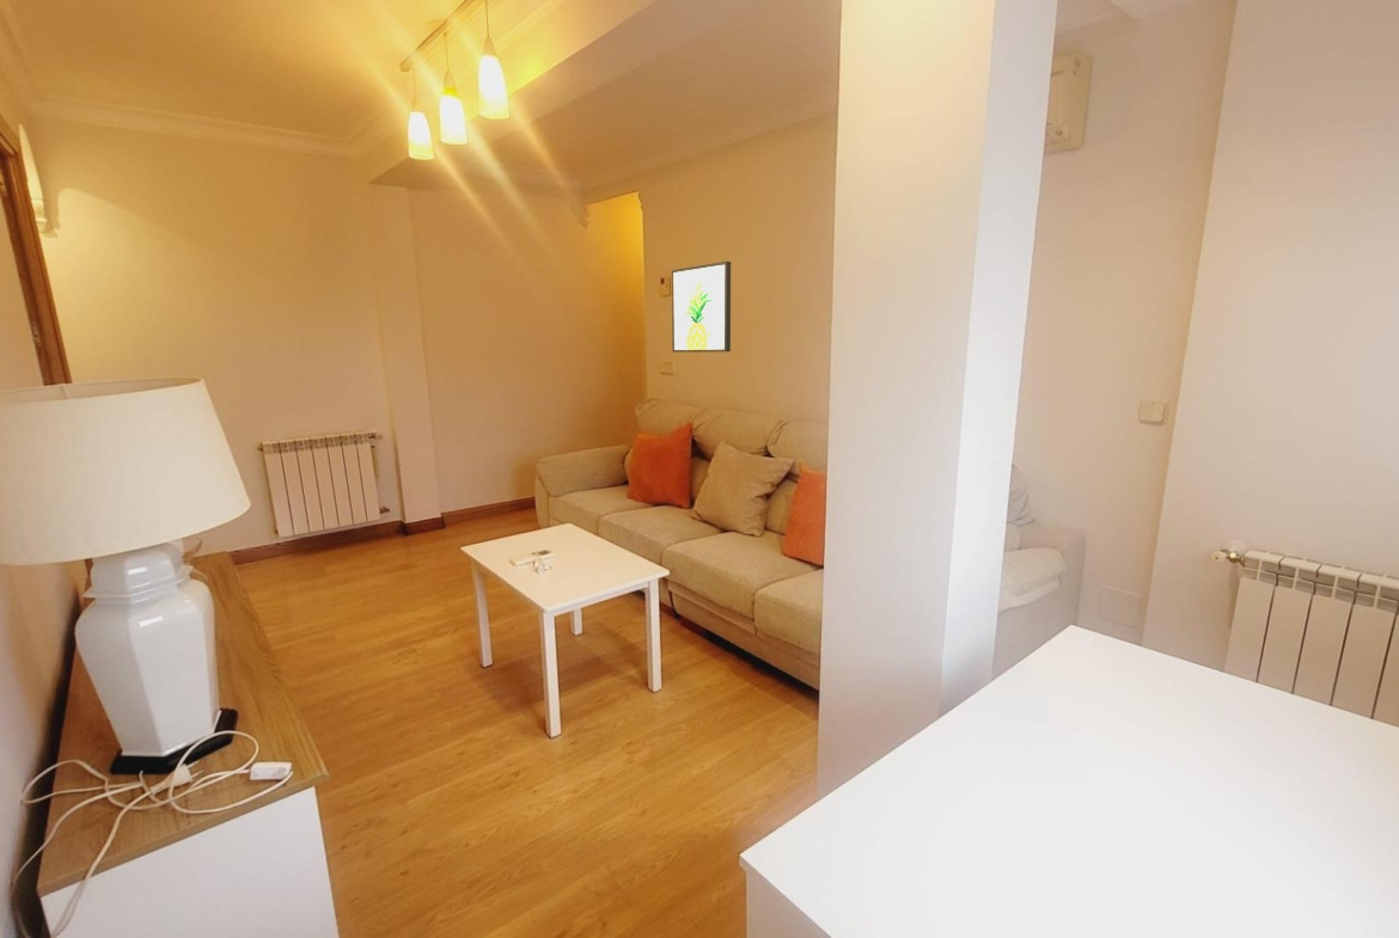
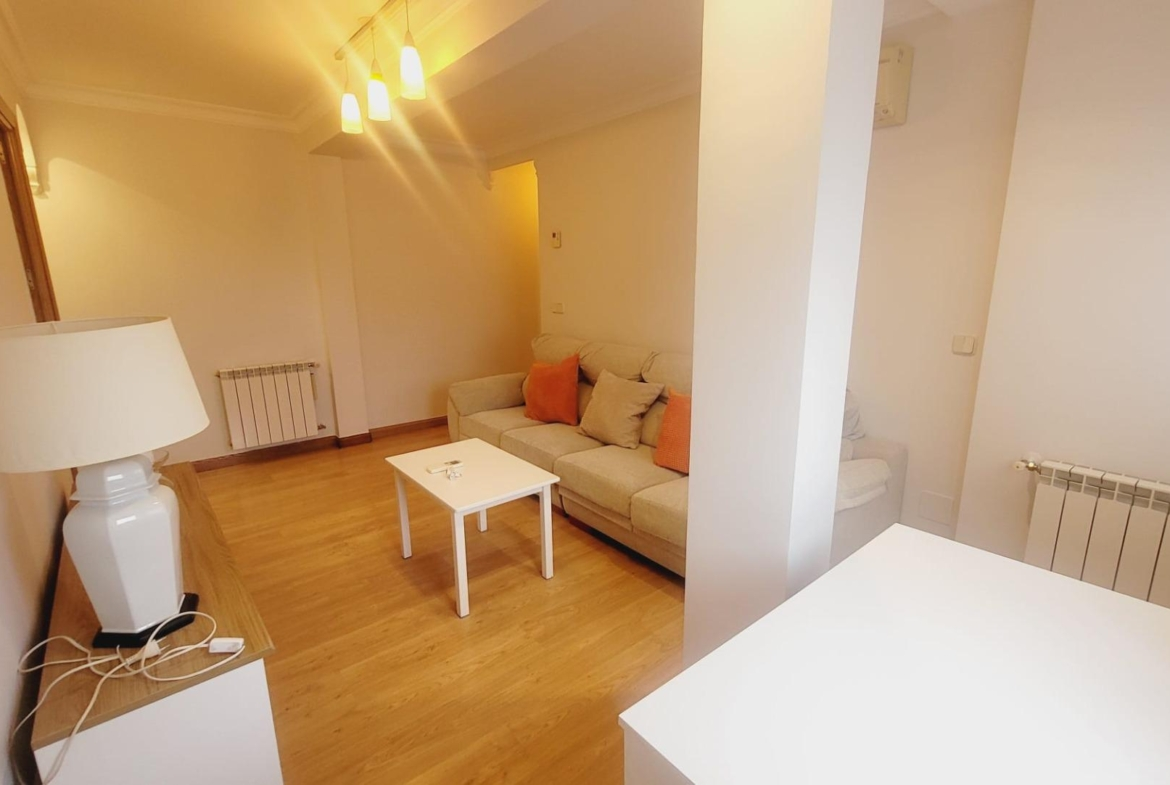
- wall art [671,260,732,354]
